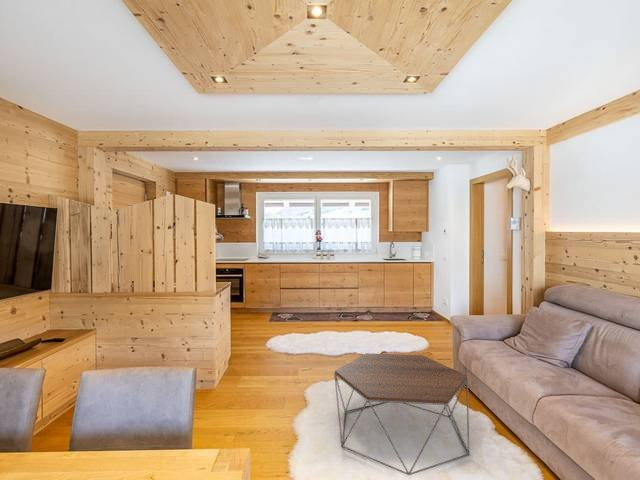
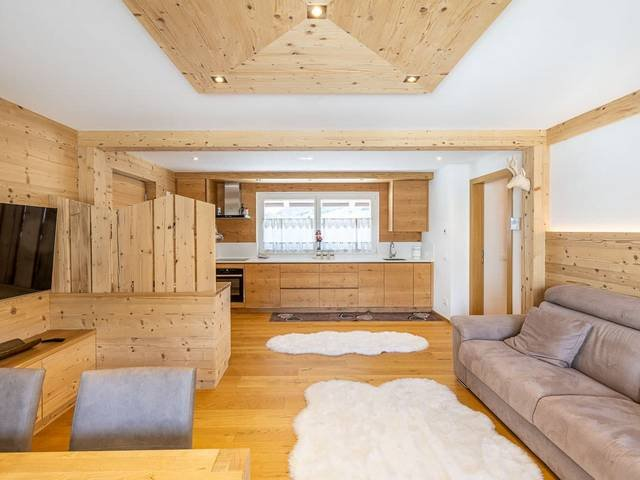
- coffee table [333,352,470,476]
